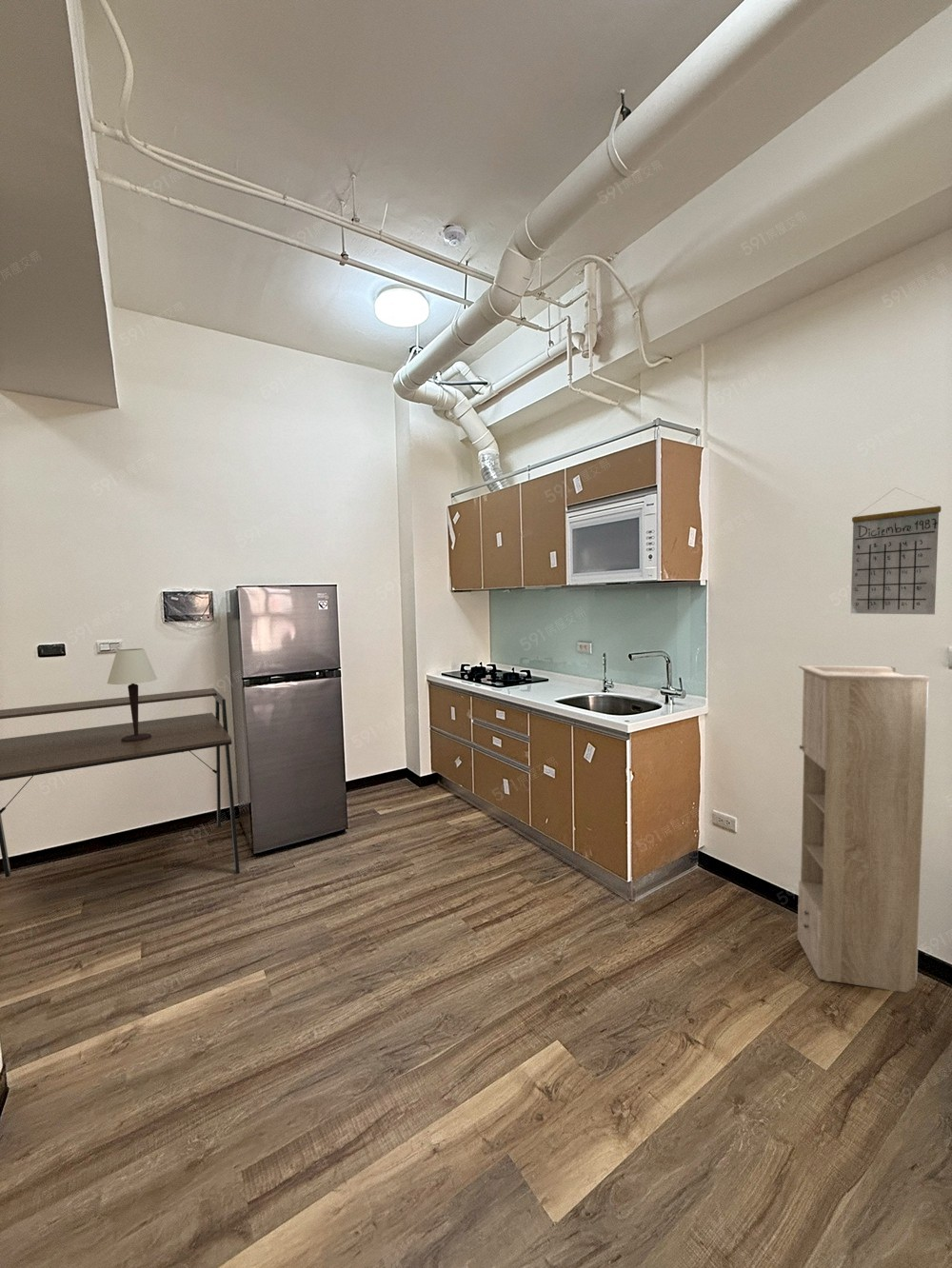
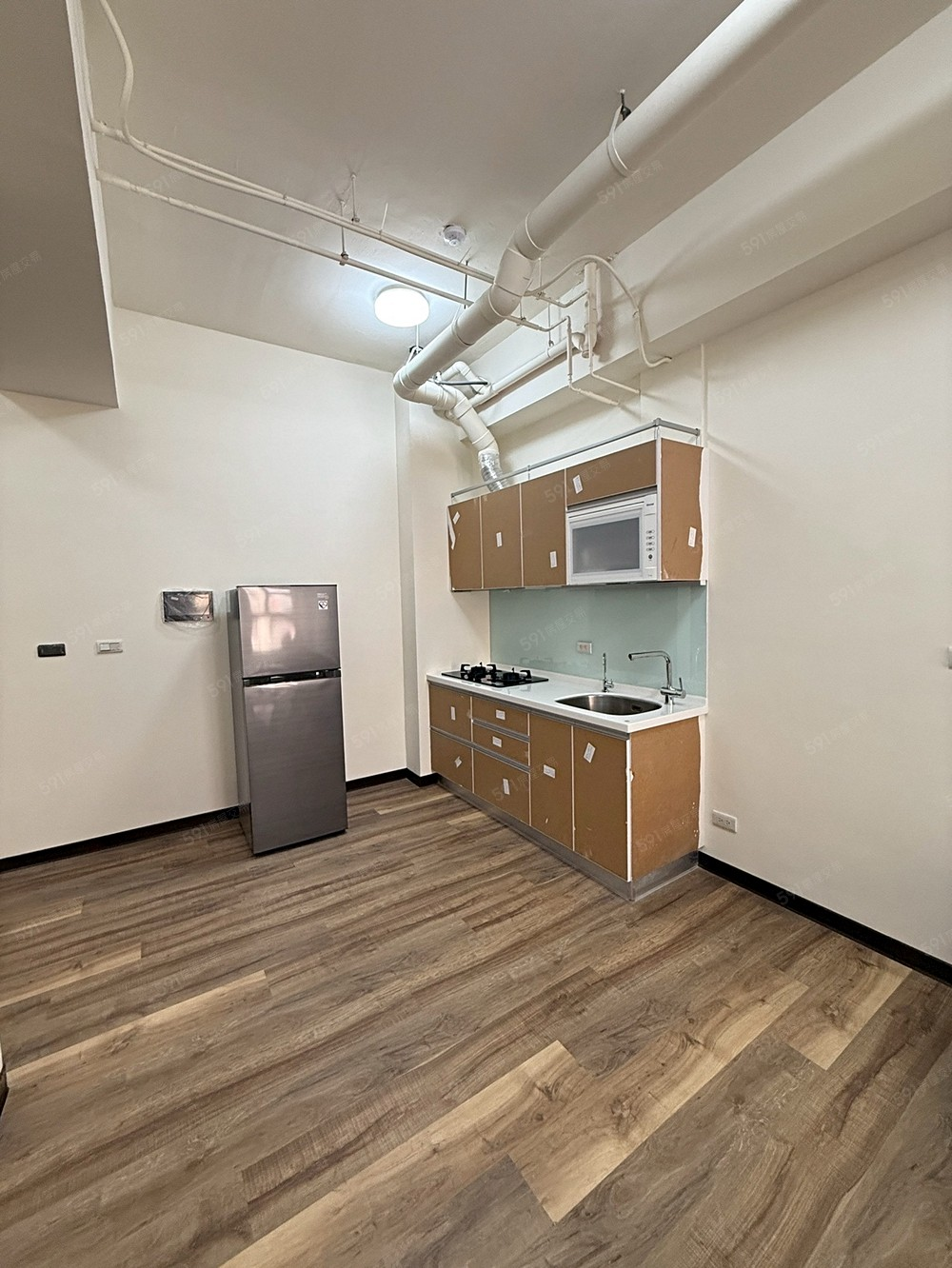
- desk [0,687,241,879]
- table lamp [107,647,158,743]
- storage cabinet [797,664,932,993]
- calendar [850,486,942,615]
